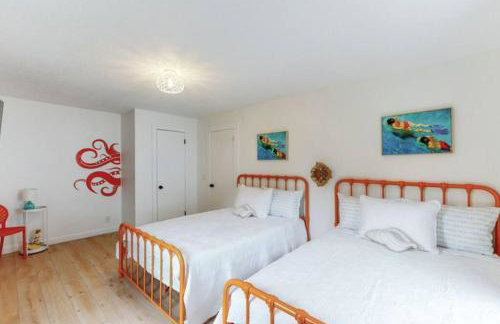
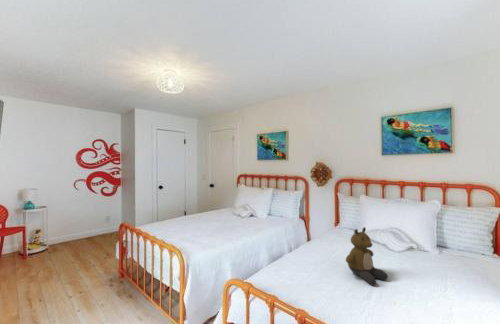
+ bear [345,226,389,286]
